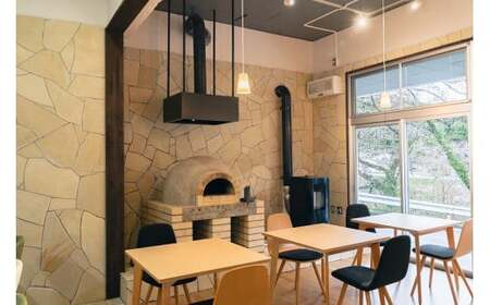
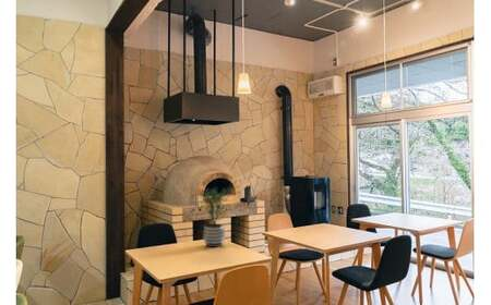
+ potted plant [193,186,231,248]
